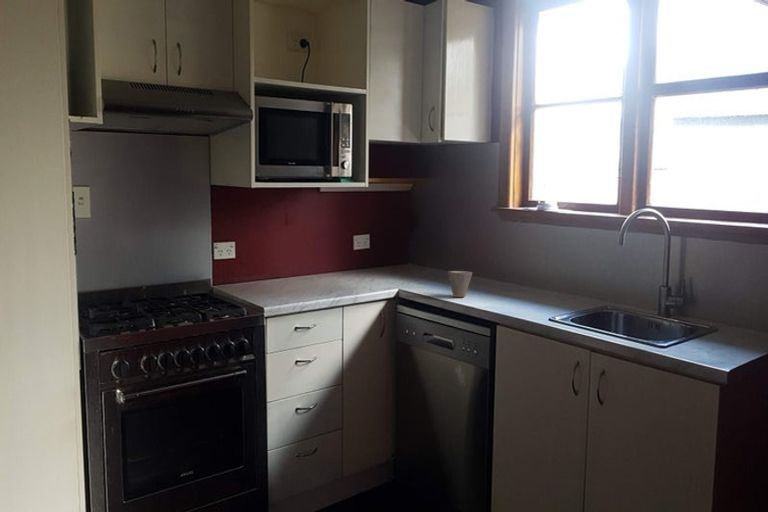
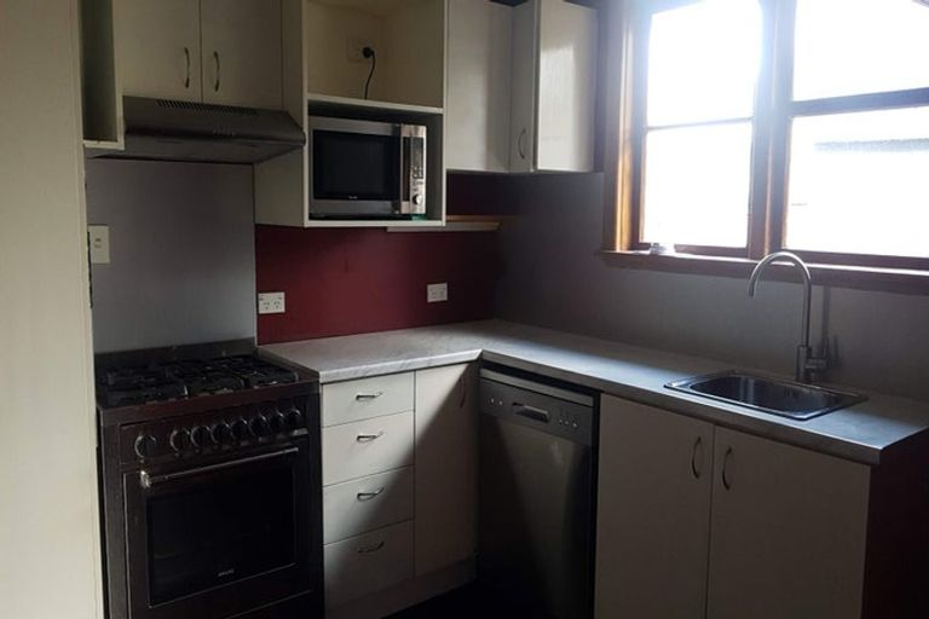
- cup [447,270,473,298]
